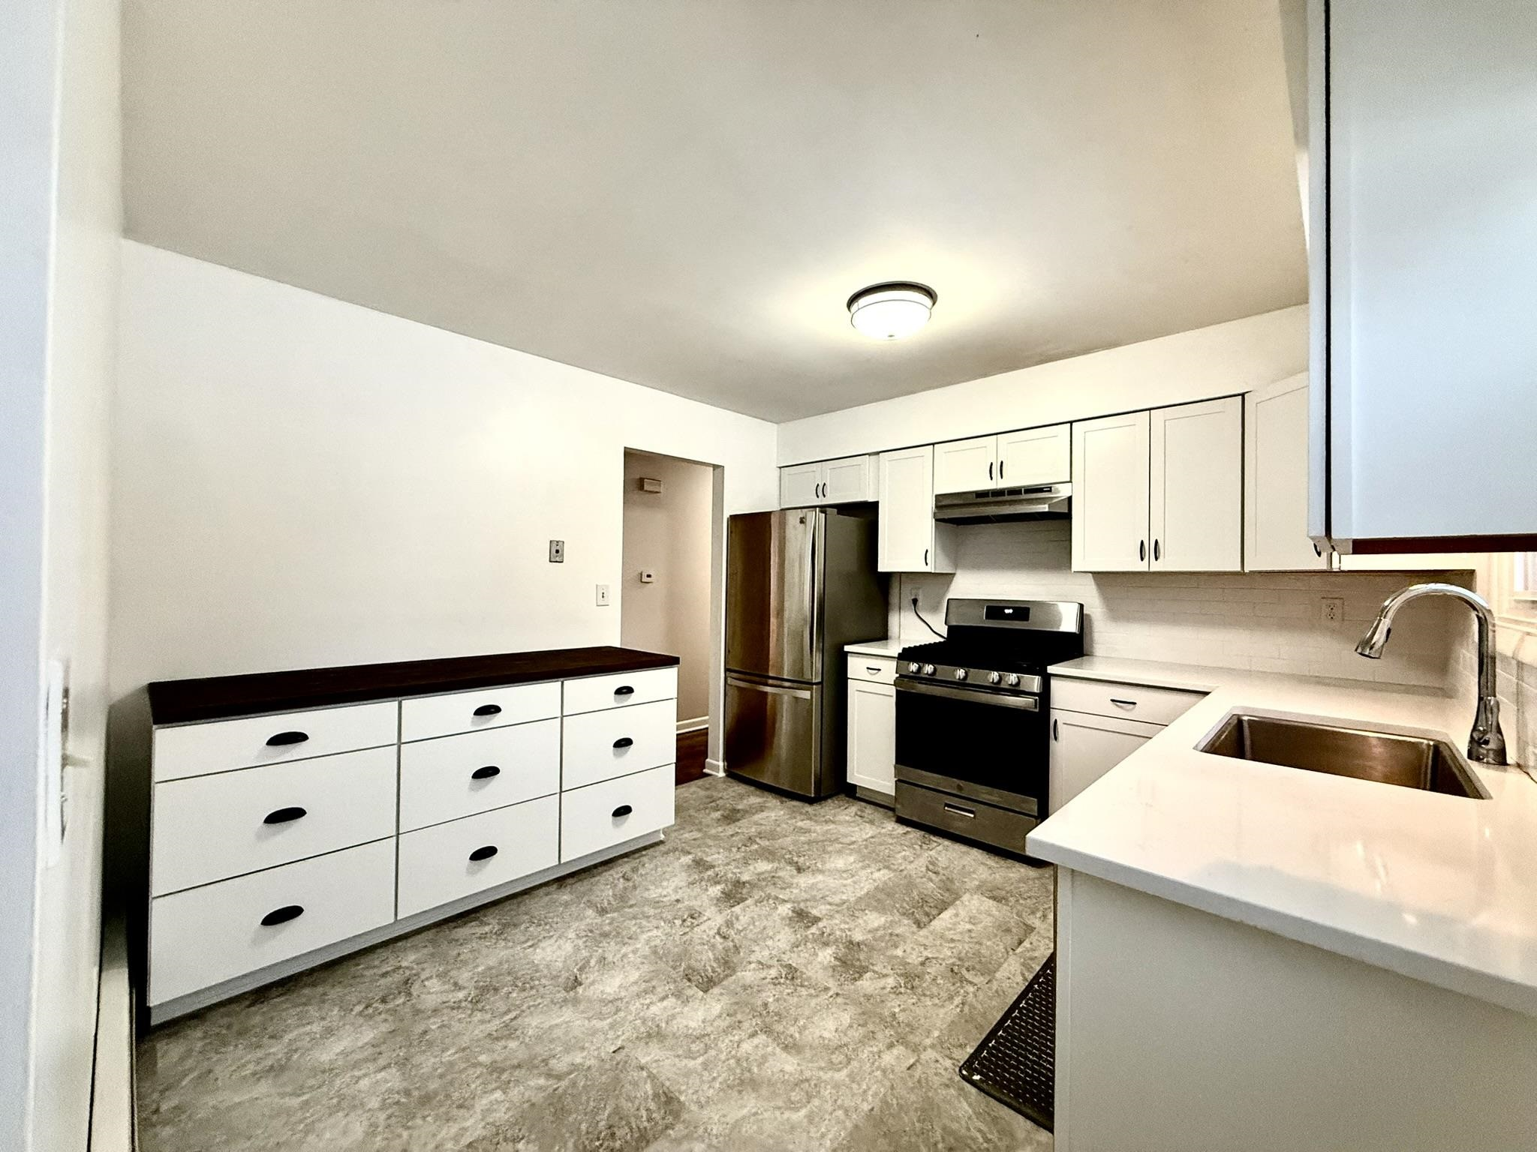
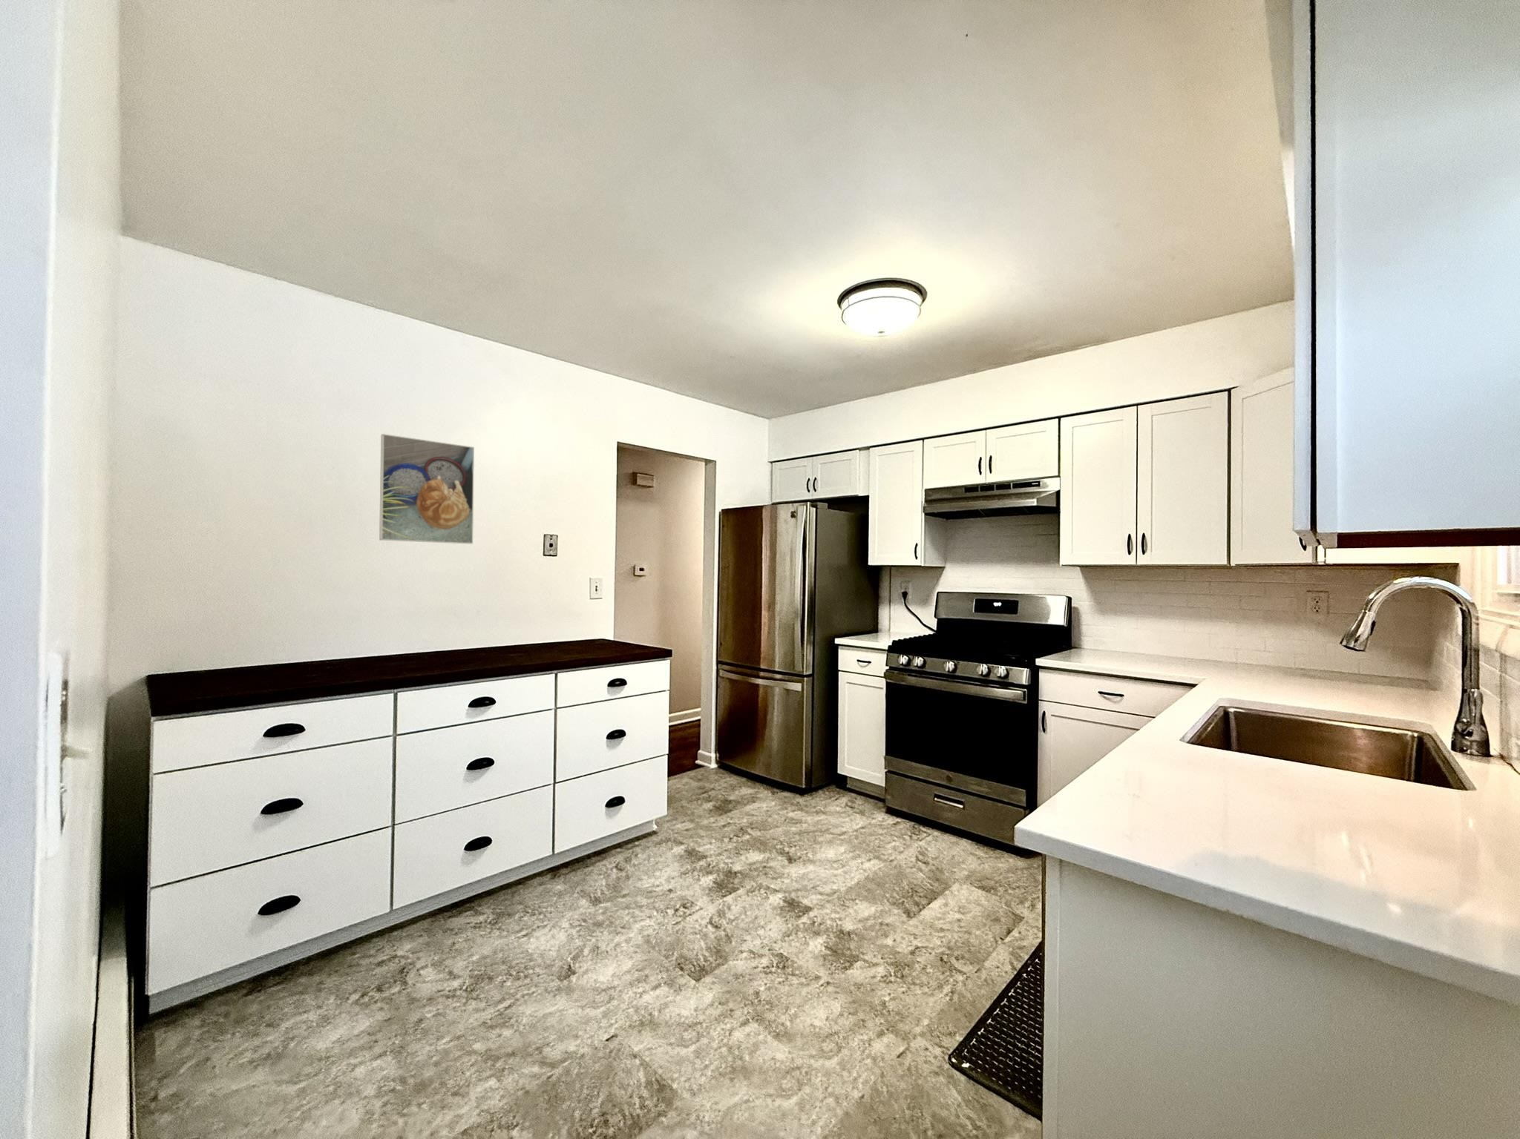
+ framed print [378,433,475,546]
